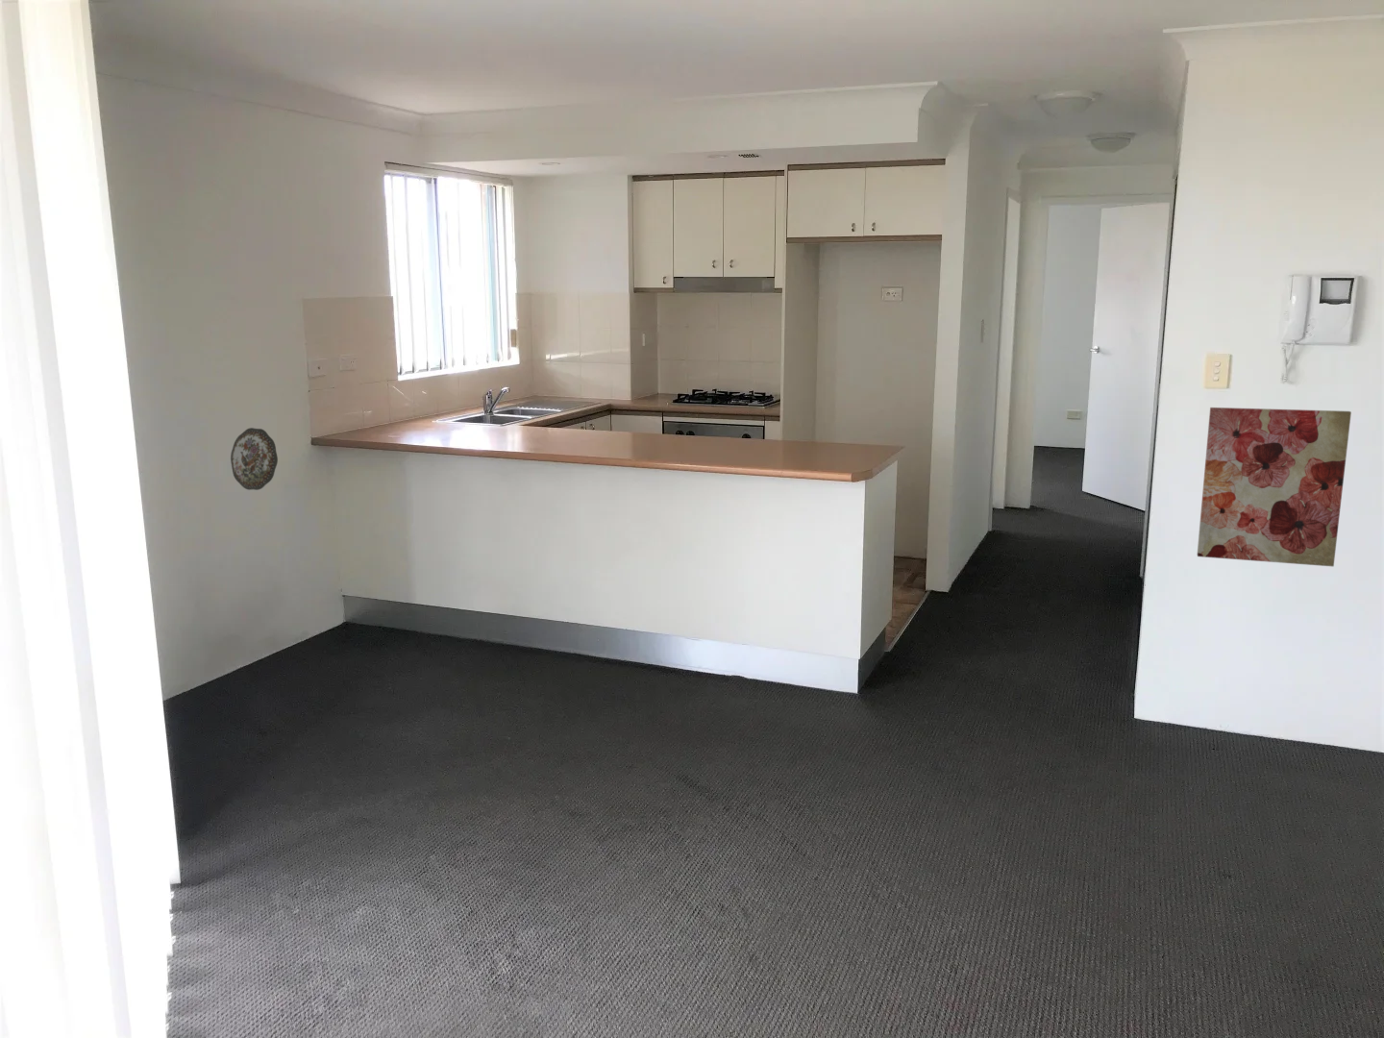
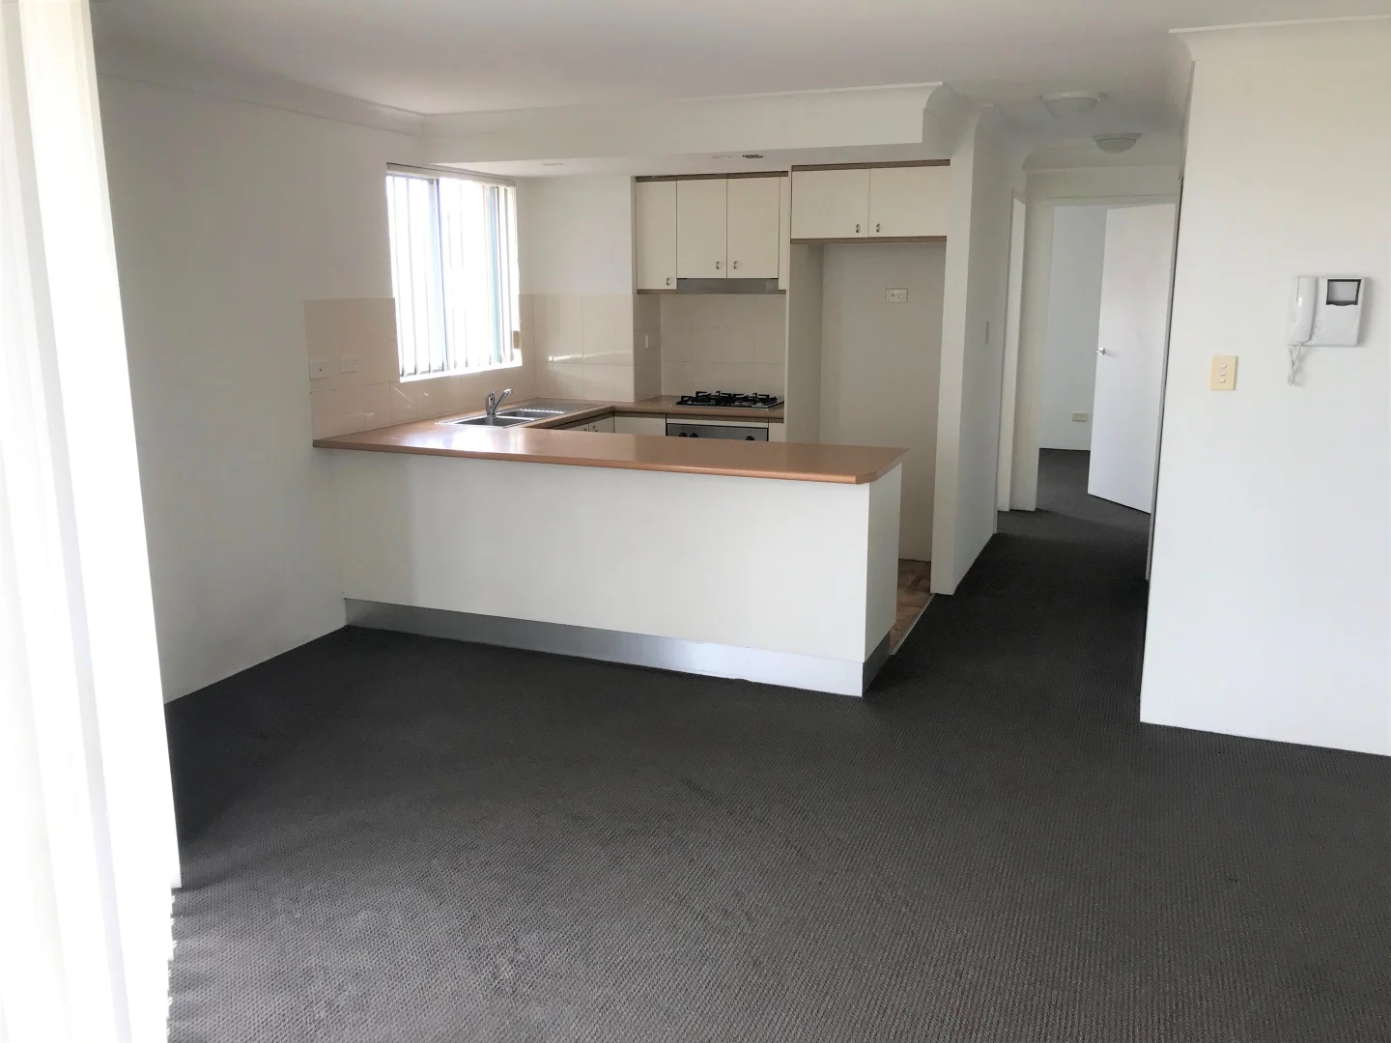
- wall art [1197,407,1352,567]
- decorative plate [230,426,279,491]
